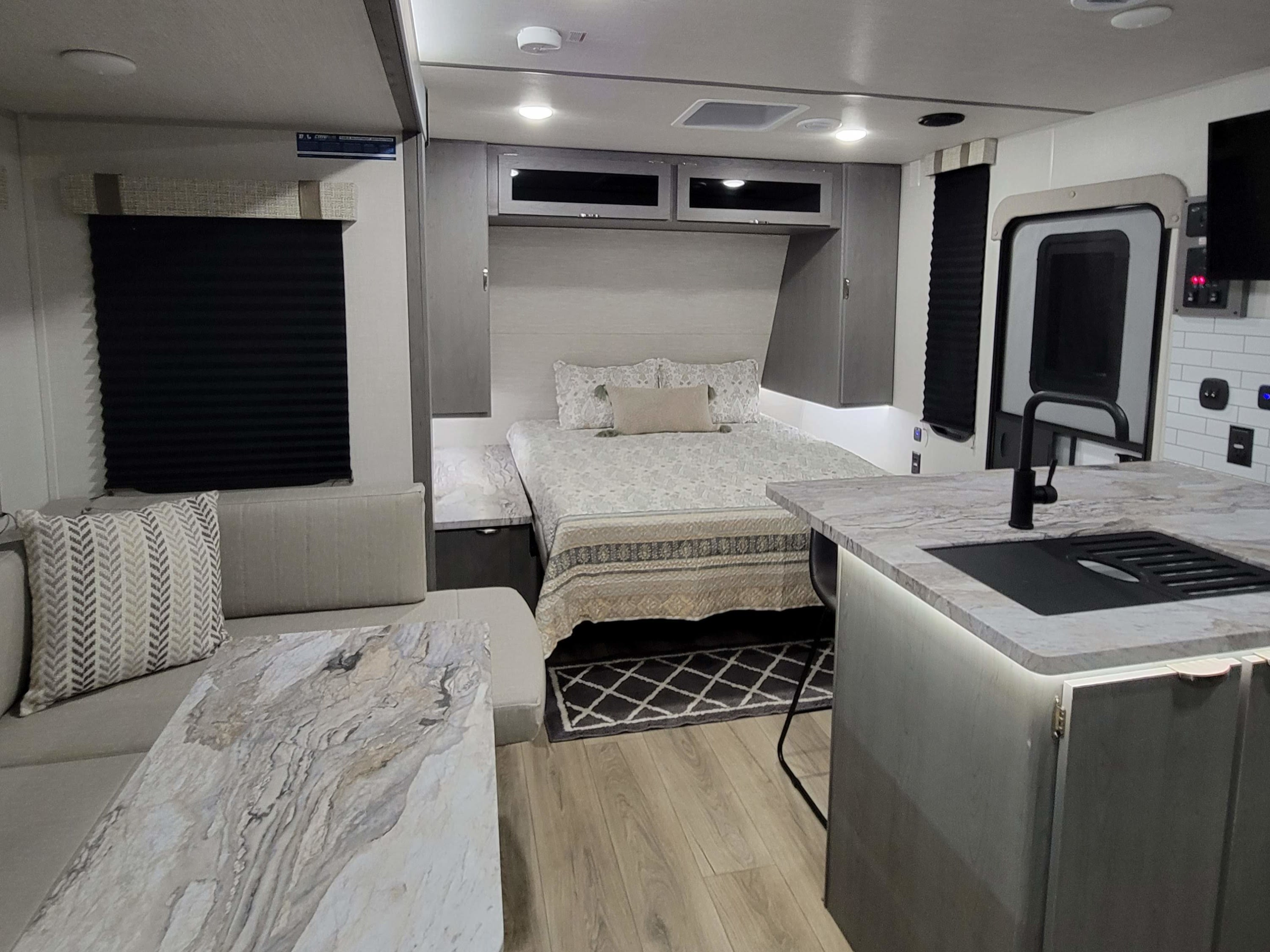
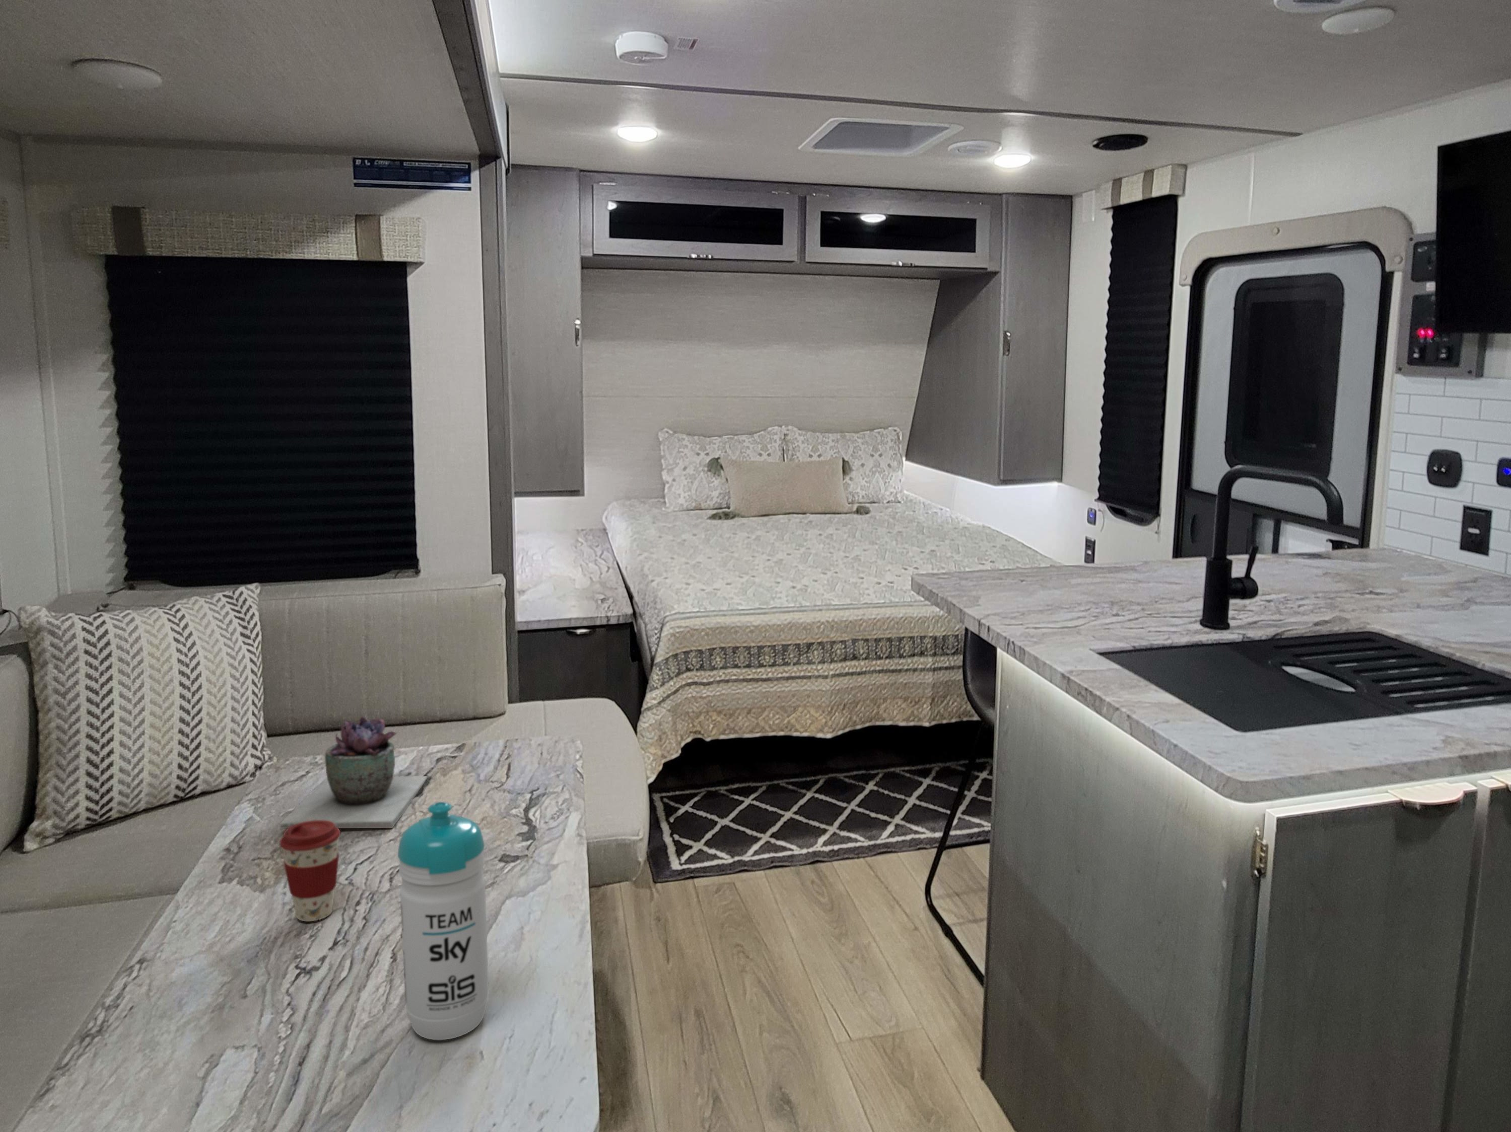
+ coffee cup [280,820,341,922]
+ water bottle [397,801,489,1040]
+ succulent plant [280,716,428,829]
